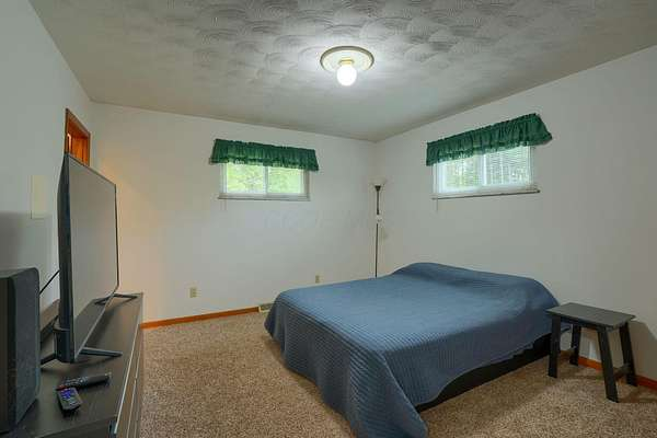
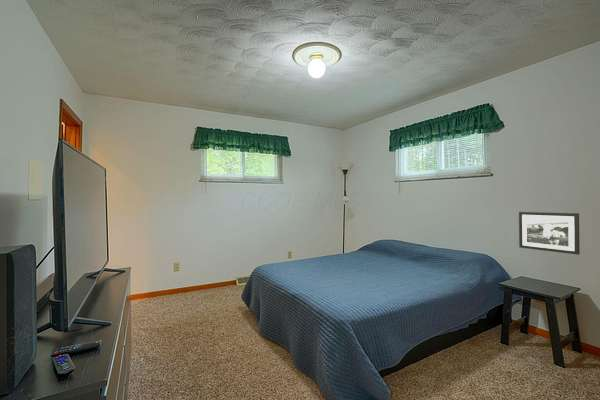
+ picture frame [518,211,581,256]
